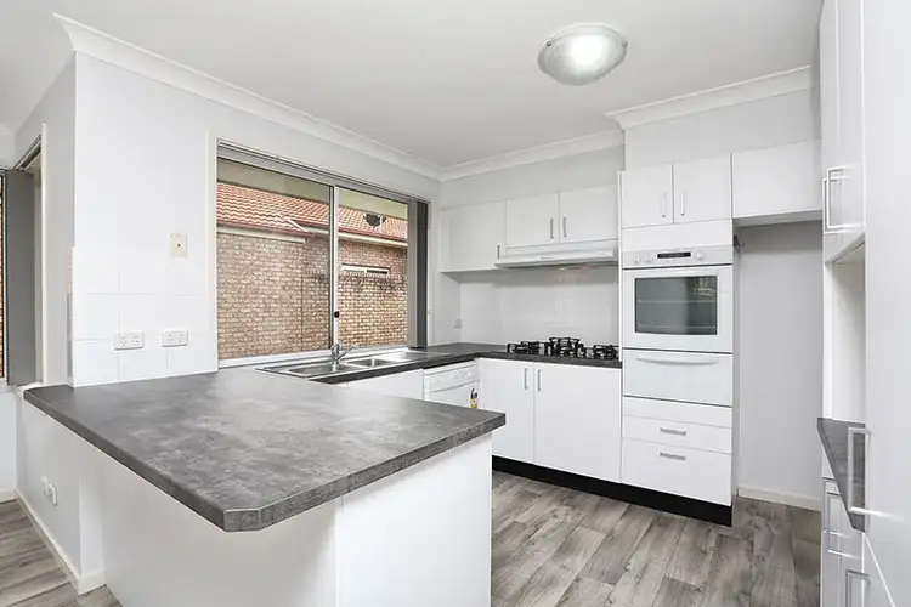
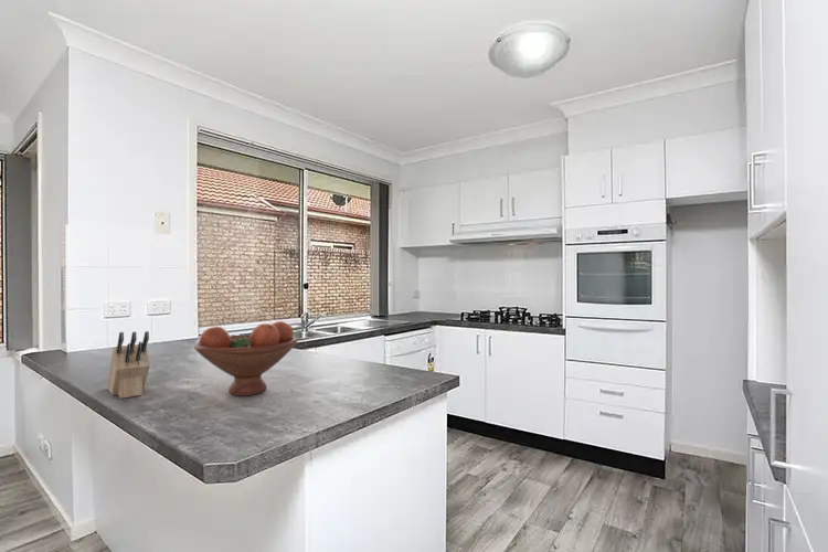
+ knife block [106,330,151,400]
+ fruit bowl [193,320,298,397]
